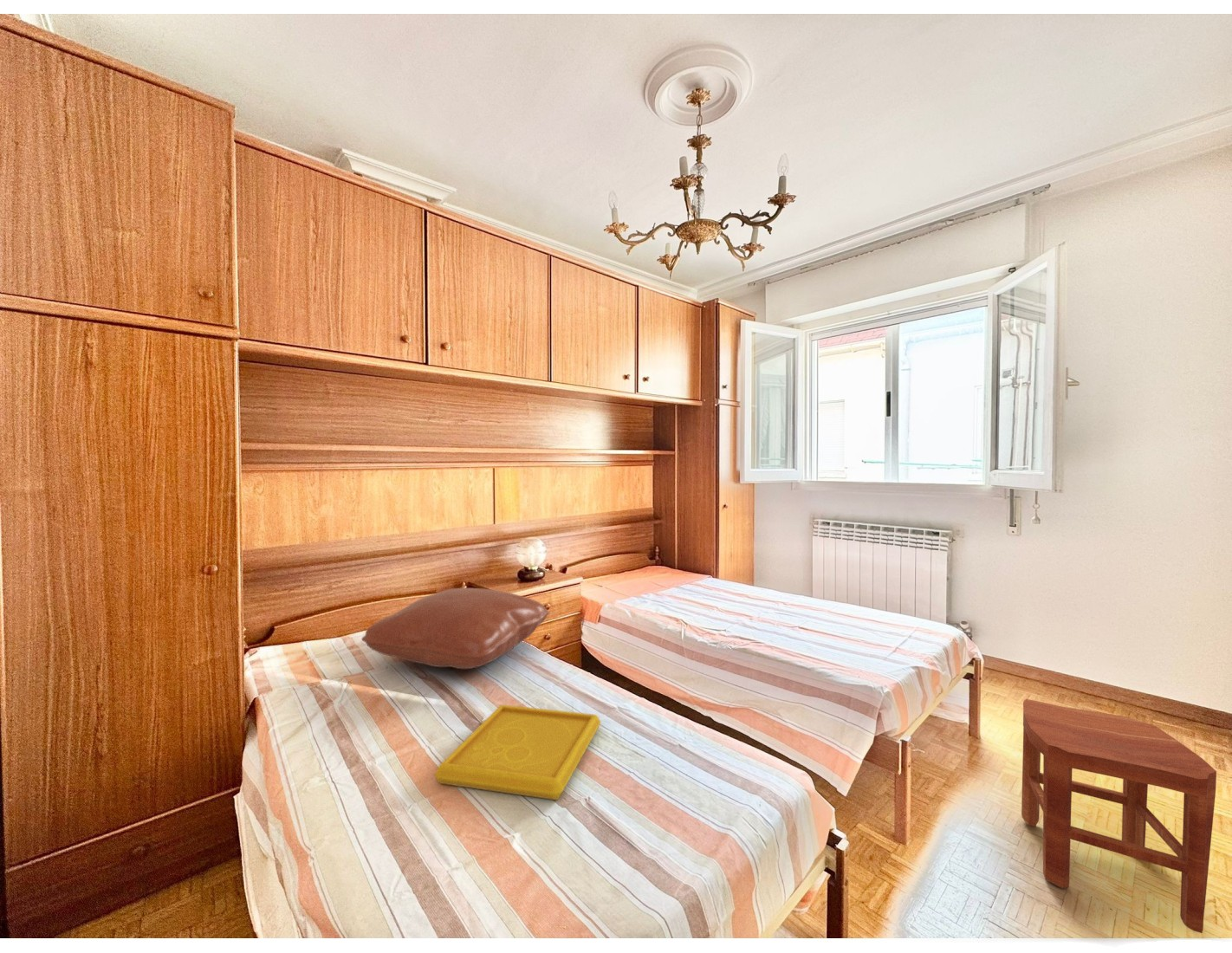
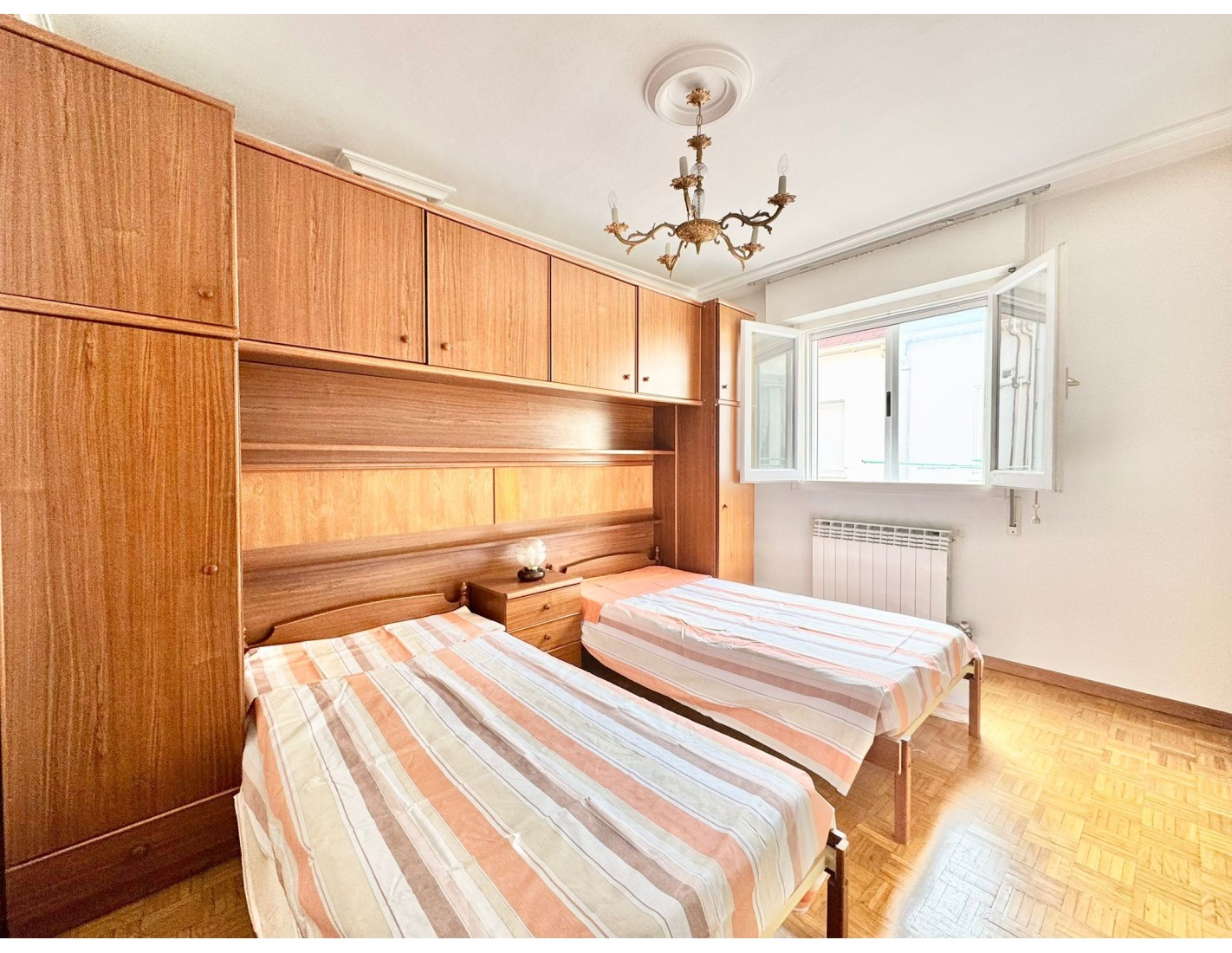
- stool [1021,698,1217,934]
- pillow [360,587,551,670]
- serving tray [433,703,601,801]
